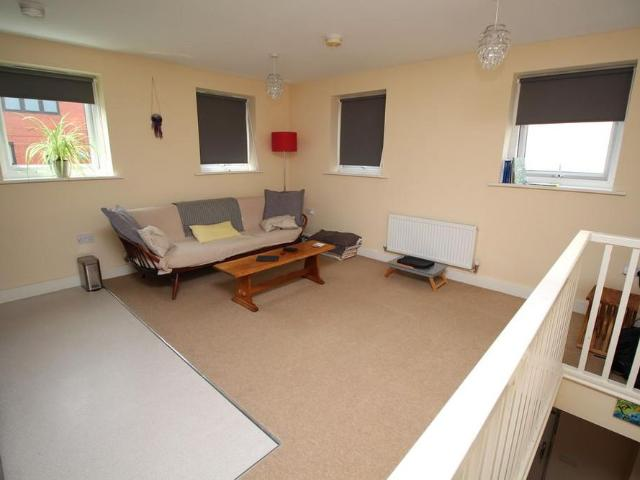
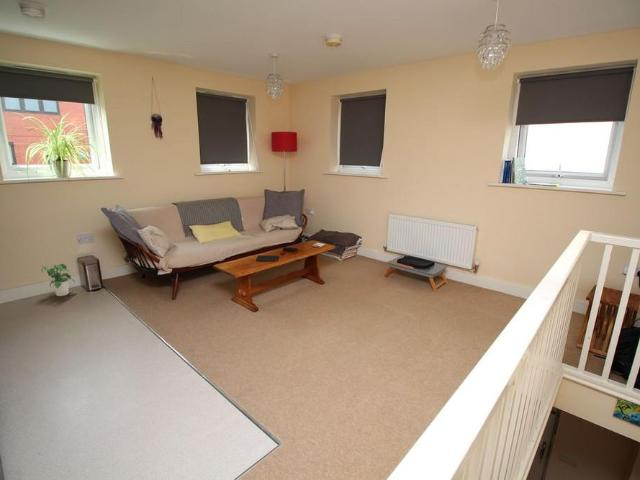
+ potted plant [41,263,76,297]
